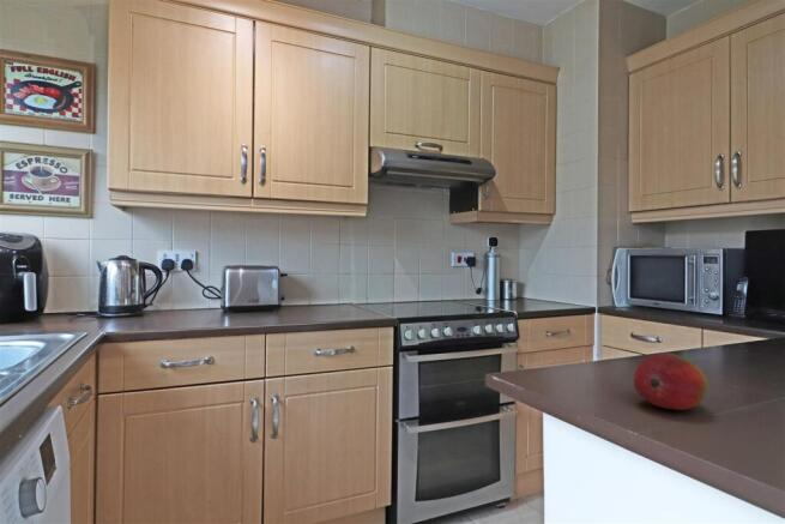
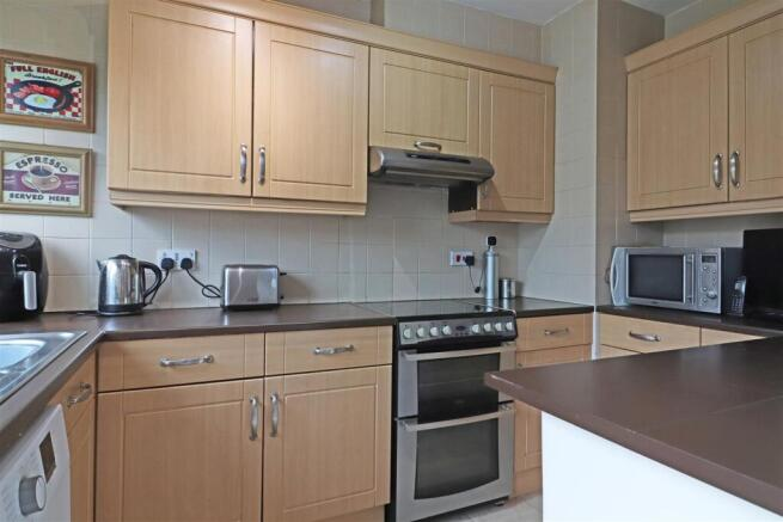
- fruit [633,351,708,411]
